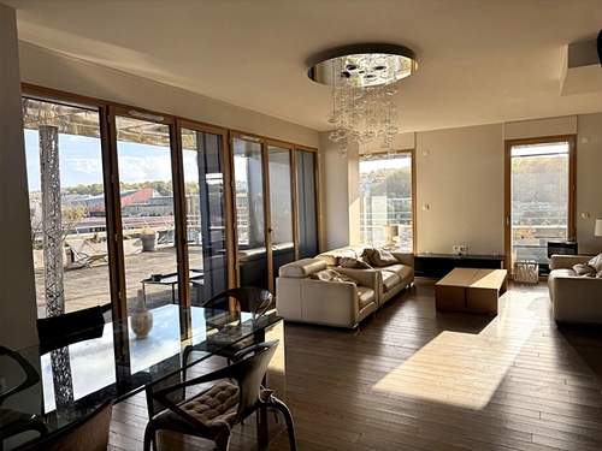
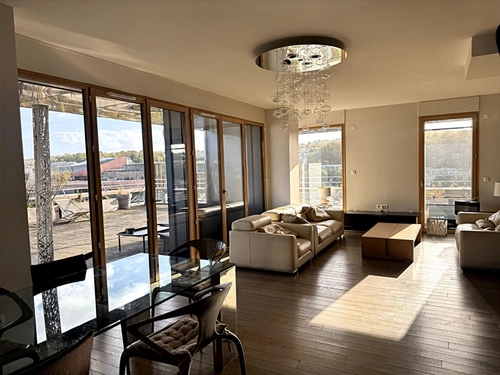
- vase [129,287,154,340]
